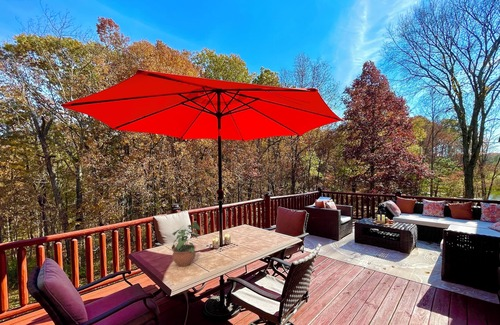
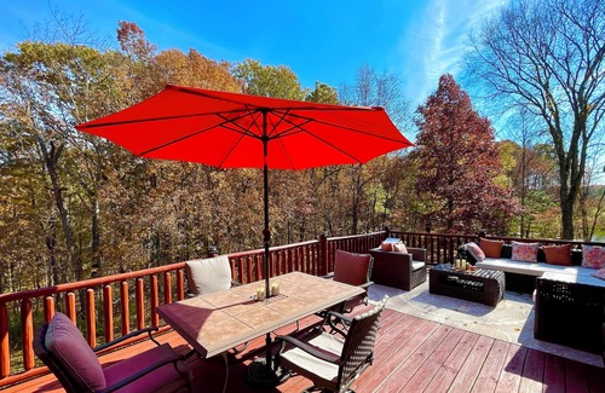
- potted plant [171,221,201,268]
